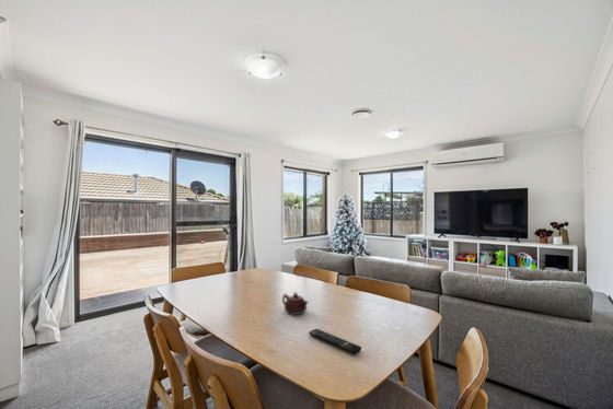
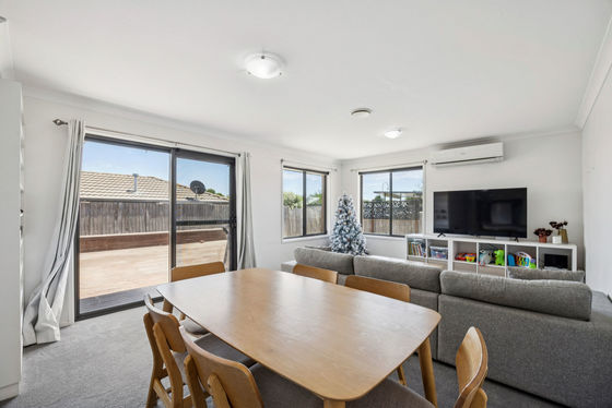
- teapot [281,292,310,316]
- remote control [309,328,362,355]
